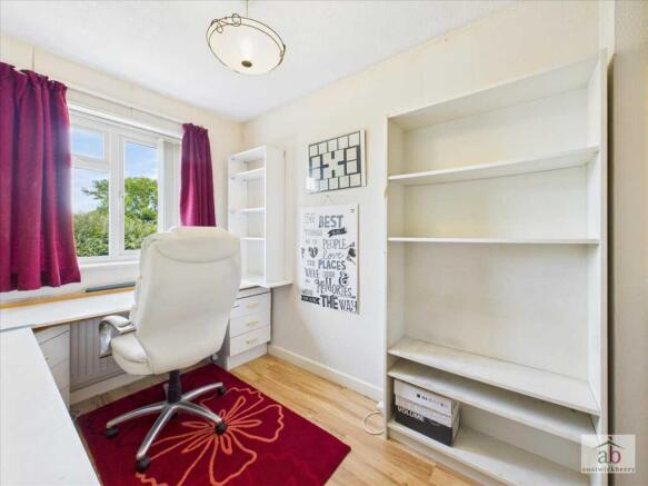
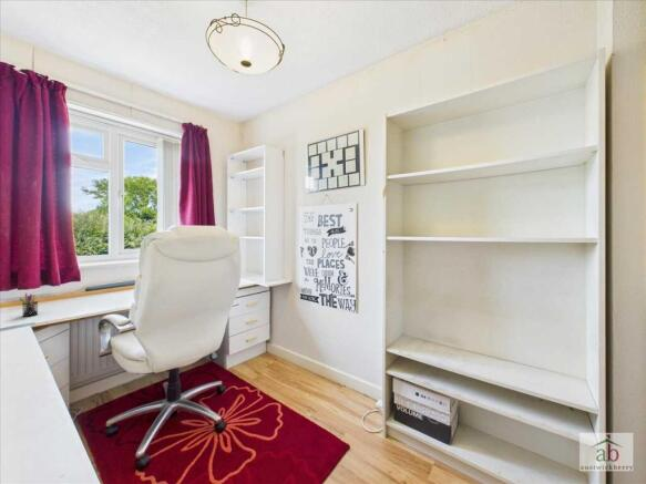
+ pen holder [19,292,39,318]
